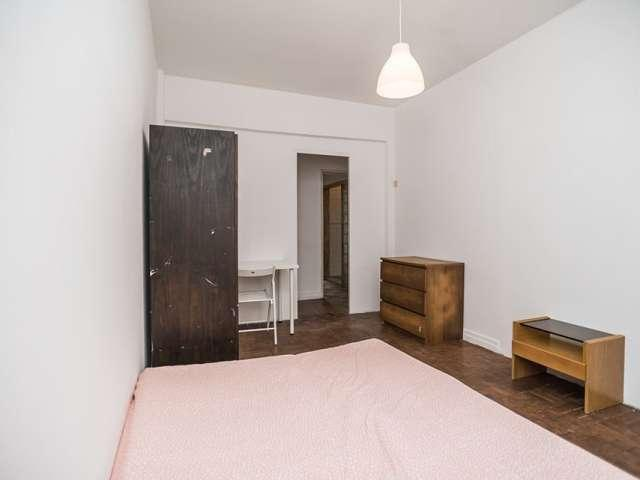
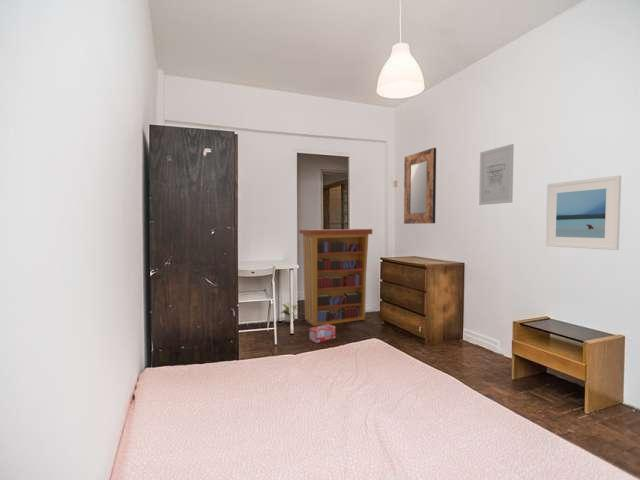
+ box [308,324,336,344]
+ home mirror [403,147,437,225]
+ bookcase [298,228,373,327]
+ potted plant [280,302,299,323]
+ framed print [545,175,622,251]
+ wall art [478,143,515,206]
